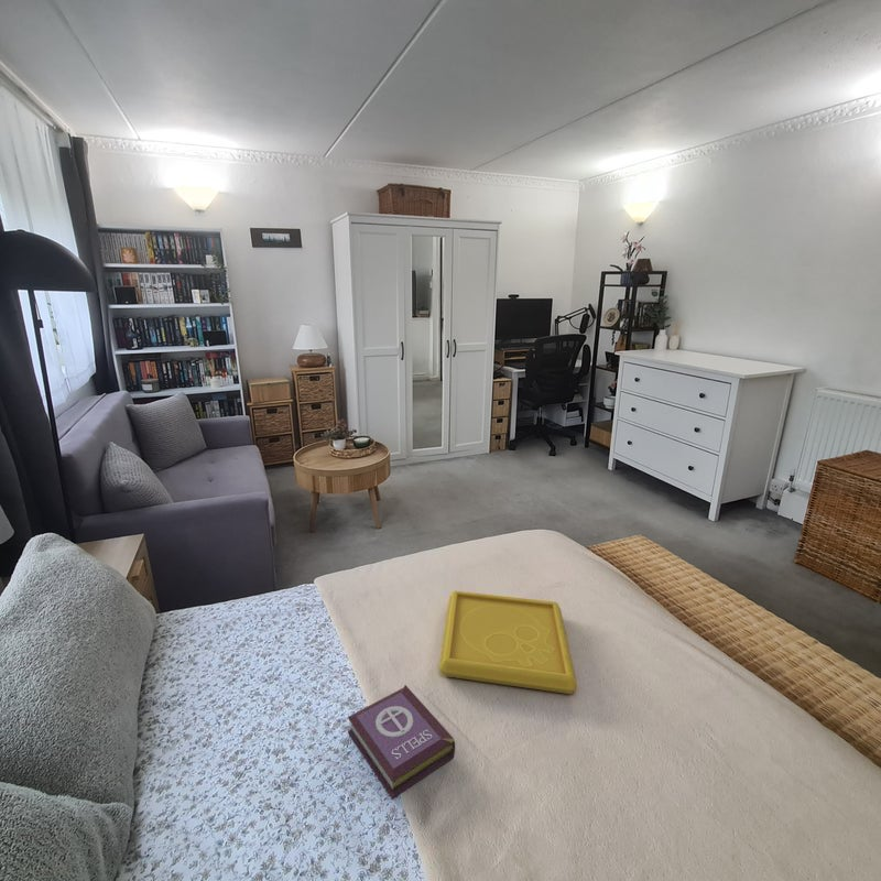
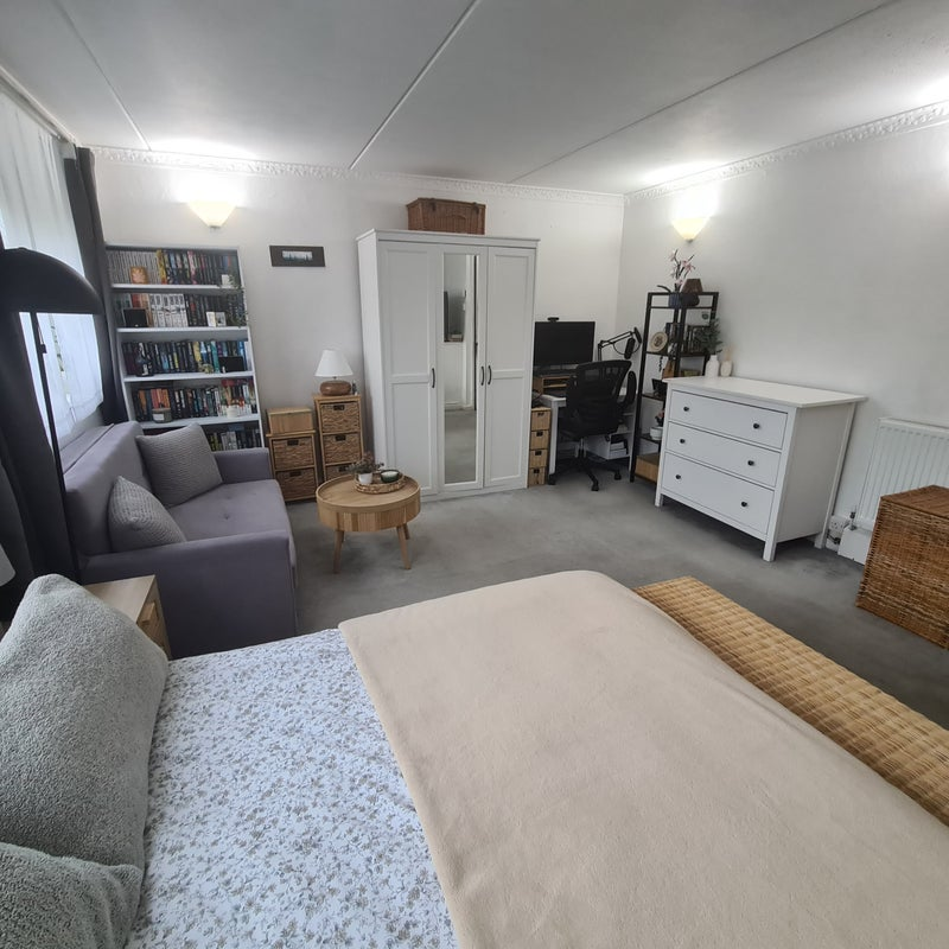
- serving tray [438,590,578,695]
- book [347,684,456,800]
